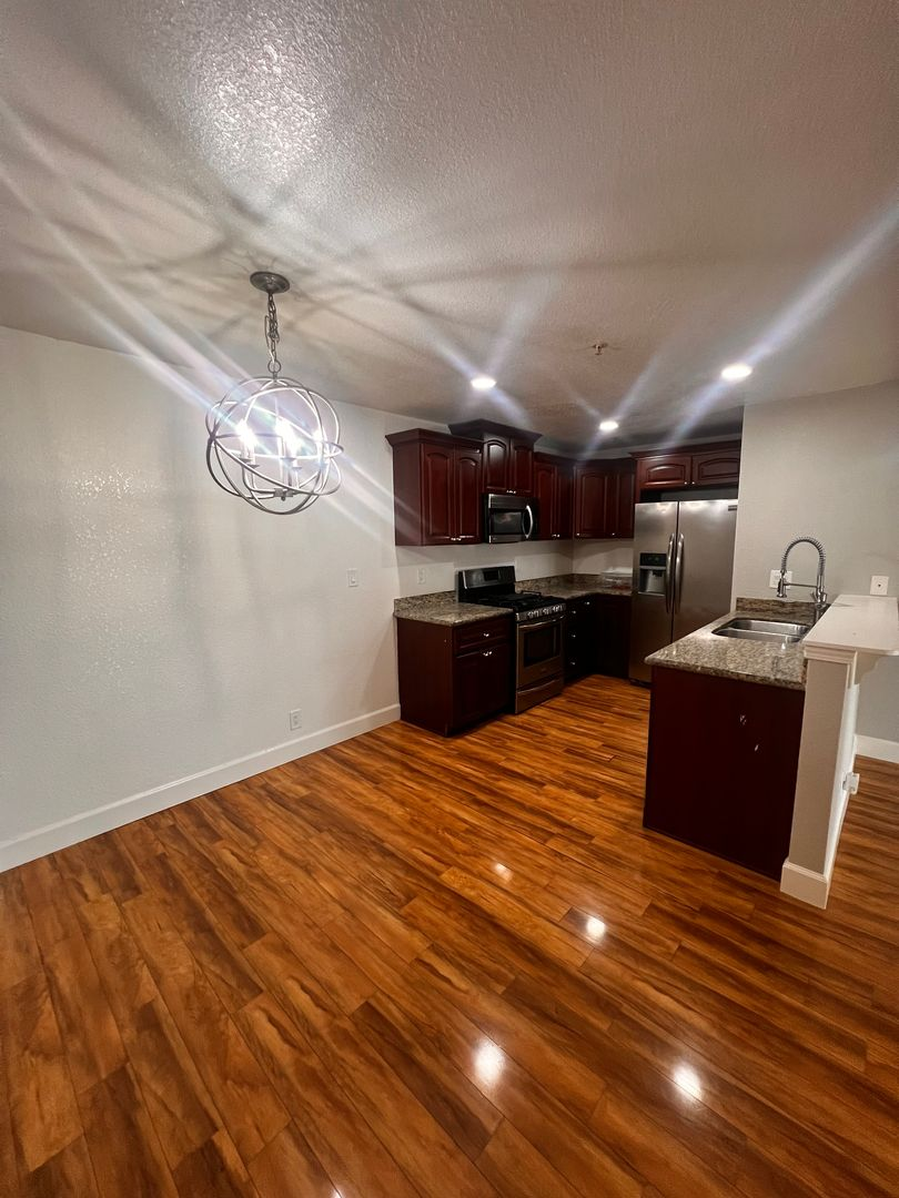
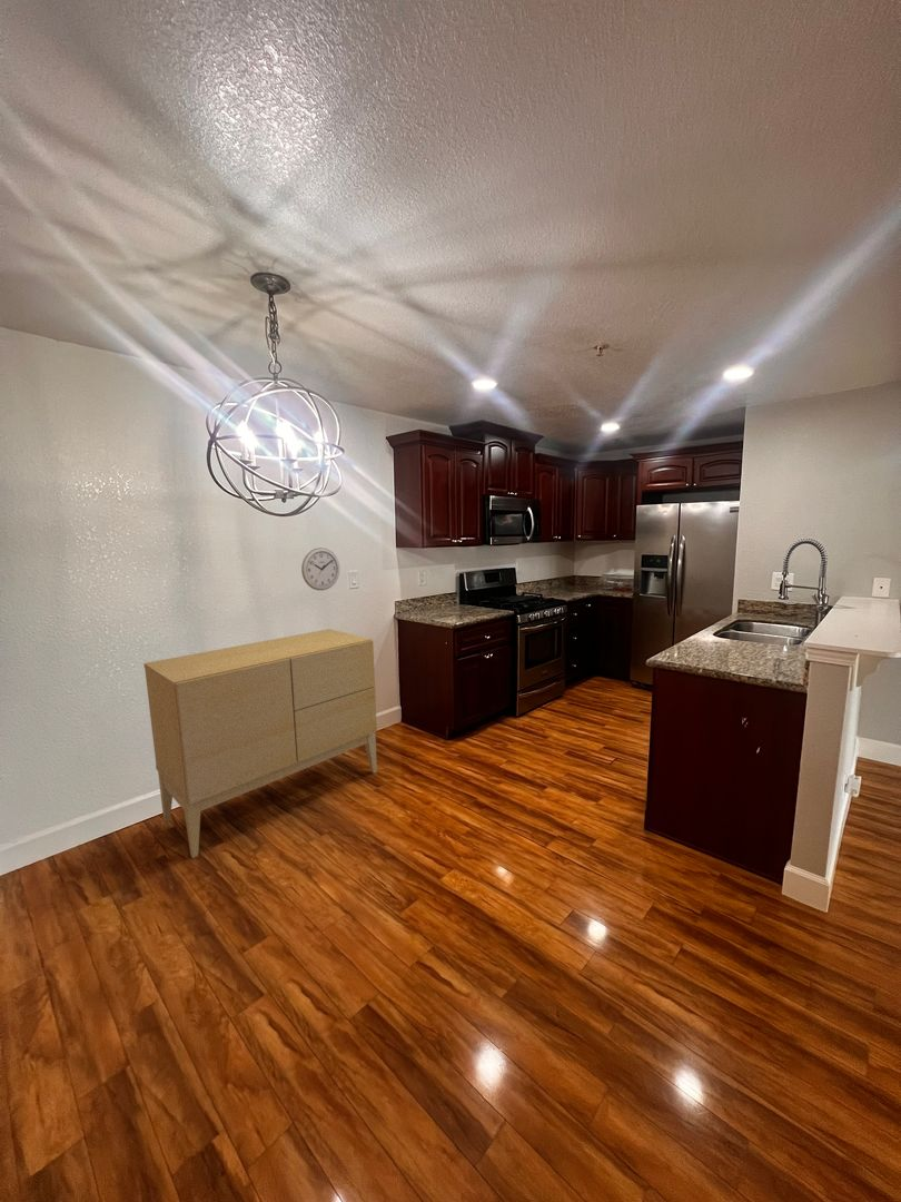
+ wall clock [300,546,340,591]
+ sideboard [142,628,378,859]
